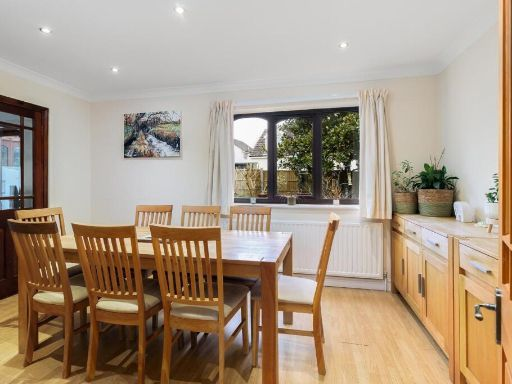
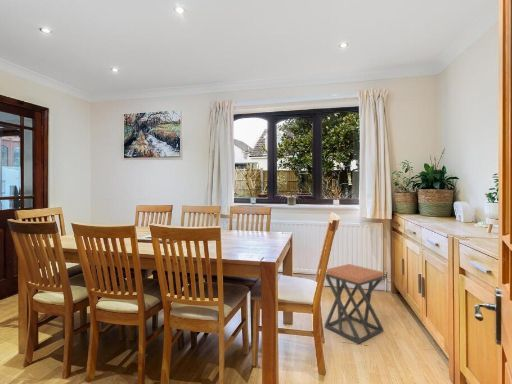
+ stool [324,263,384,345]
